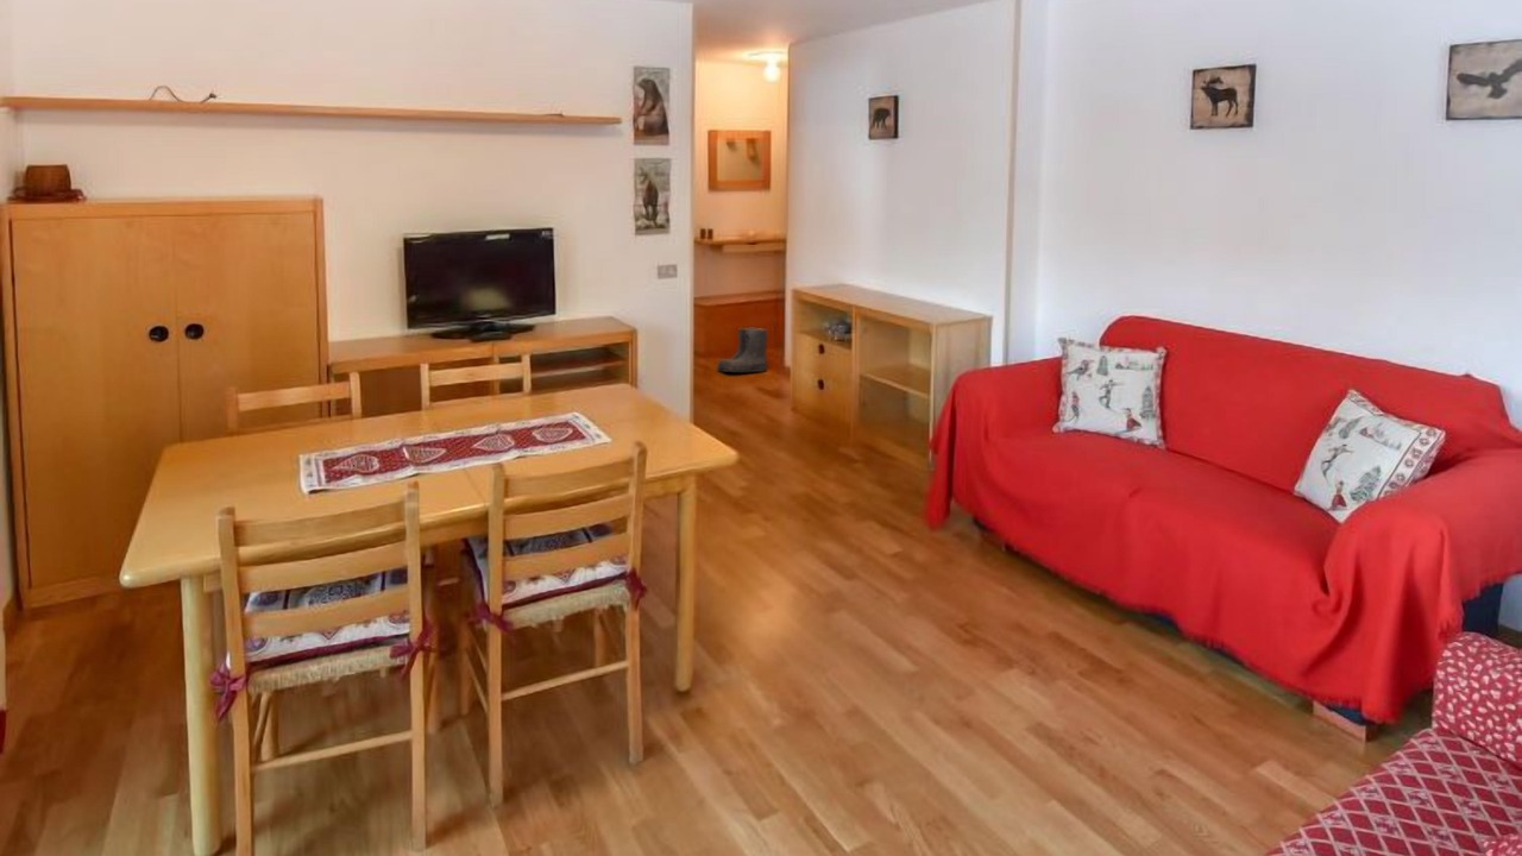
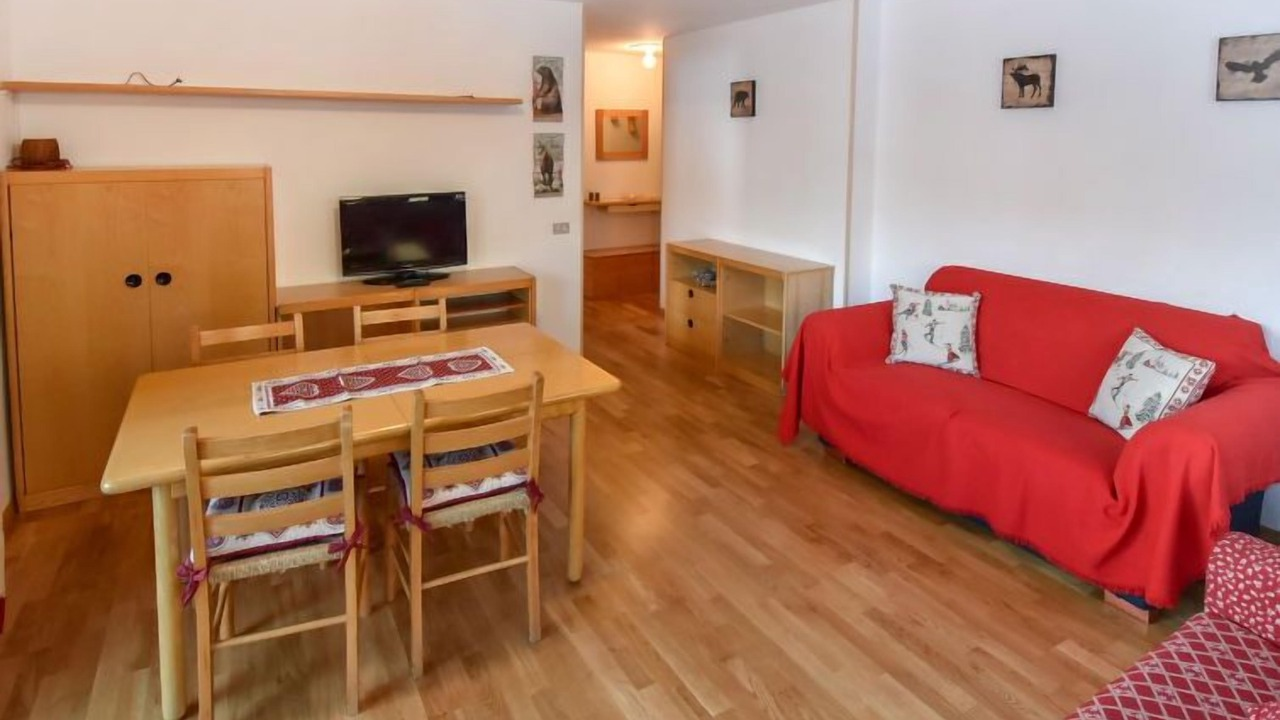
- boots [716,326,769,373]
